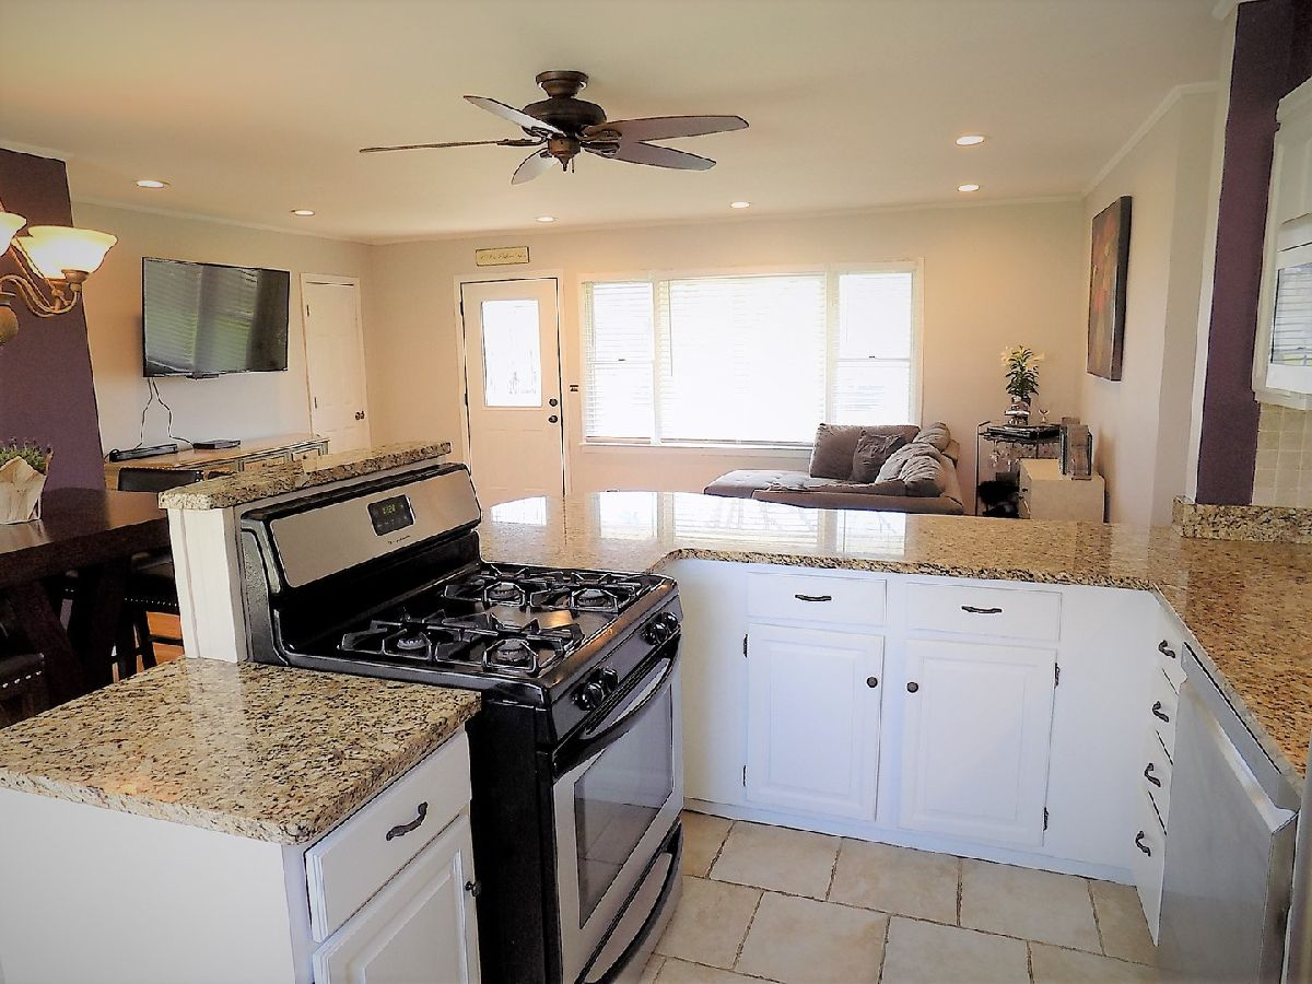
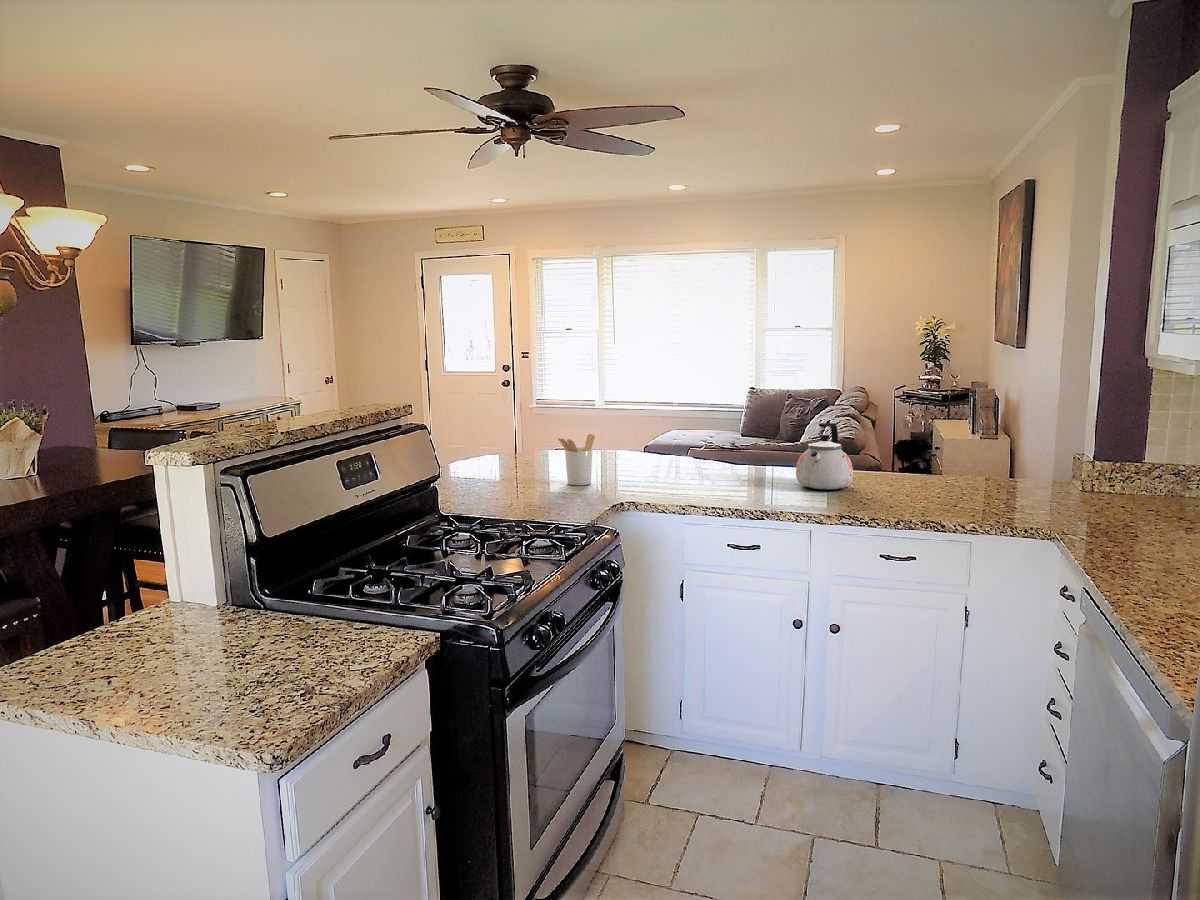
+ utensil holder [557,433,596,486]
+ kettle [795,422,854,490]
